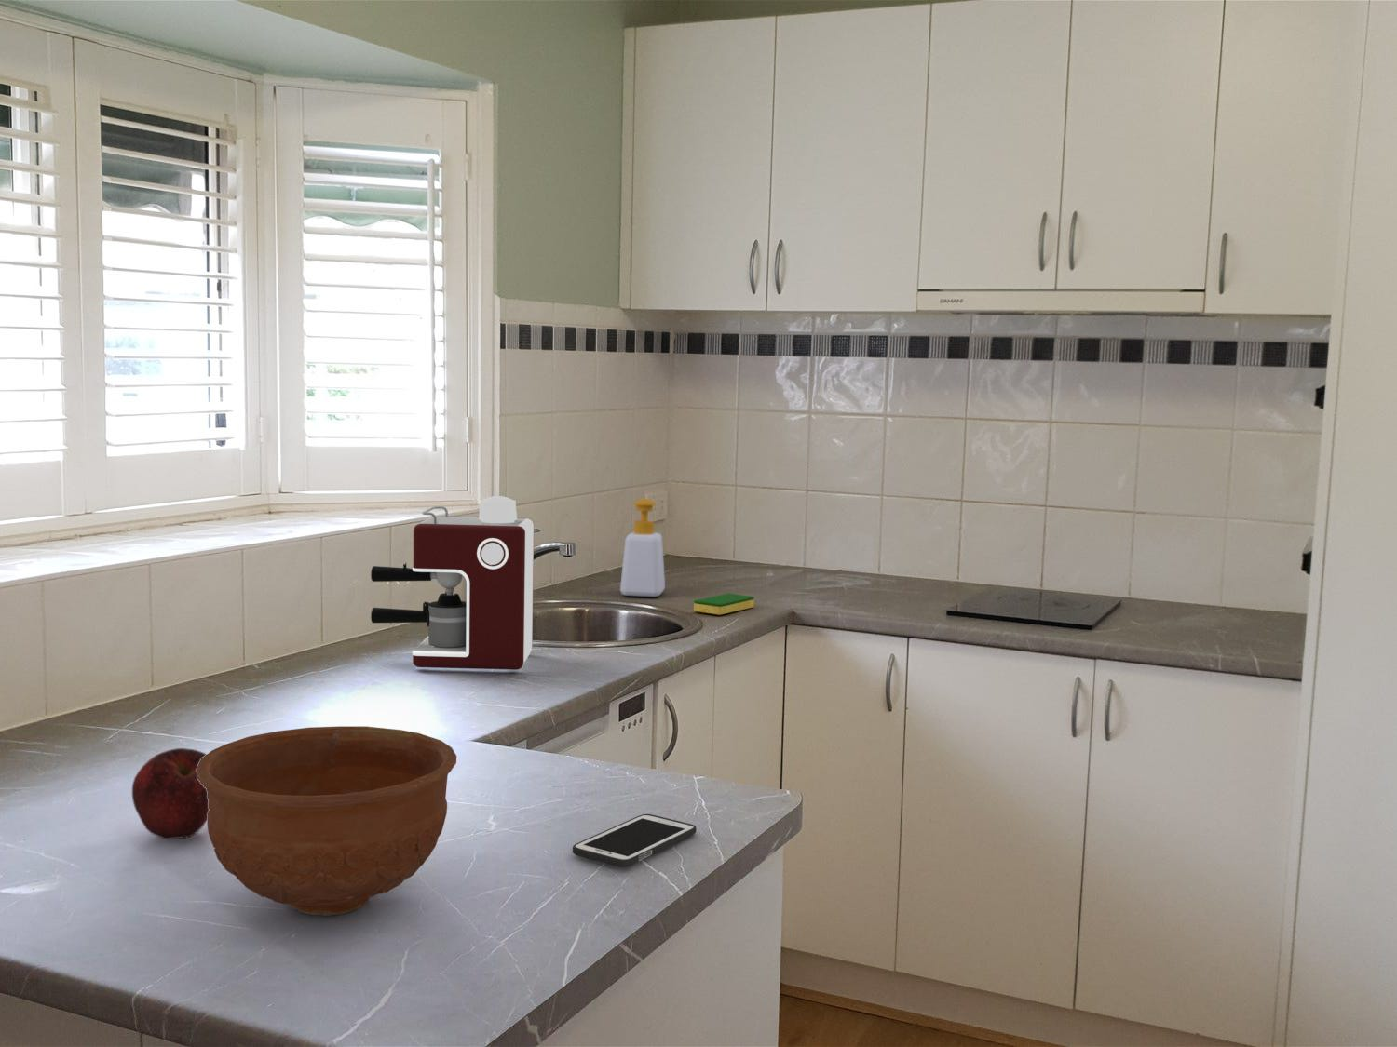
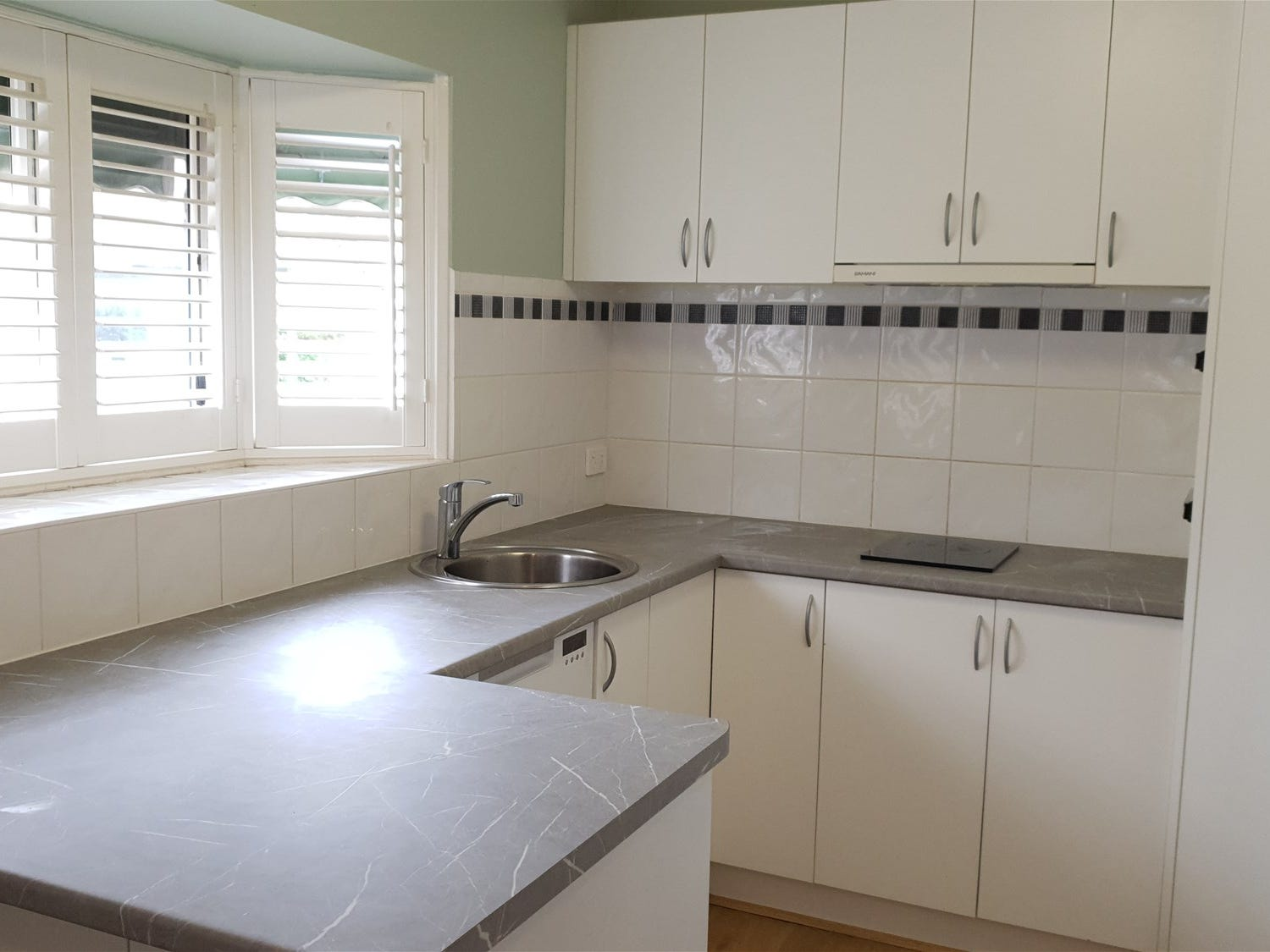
- apple [131,748,210,840]
- bowl [197,725,458,917]
- cell phone [572,814,696,869]
- soap bottle [619,498,666,597]
- dish sponge [693,593,756,616]
- coffee maker [370,495,535,671]
